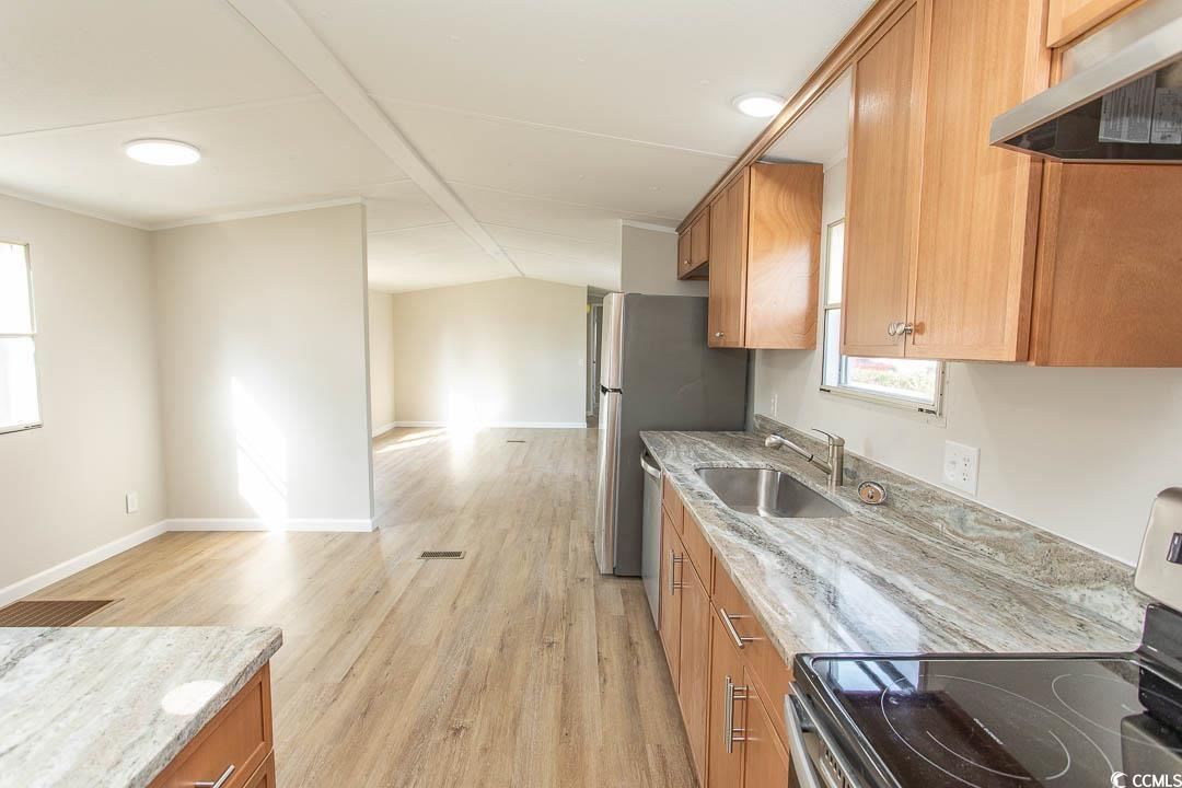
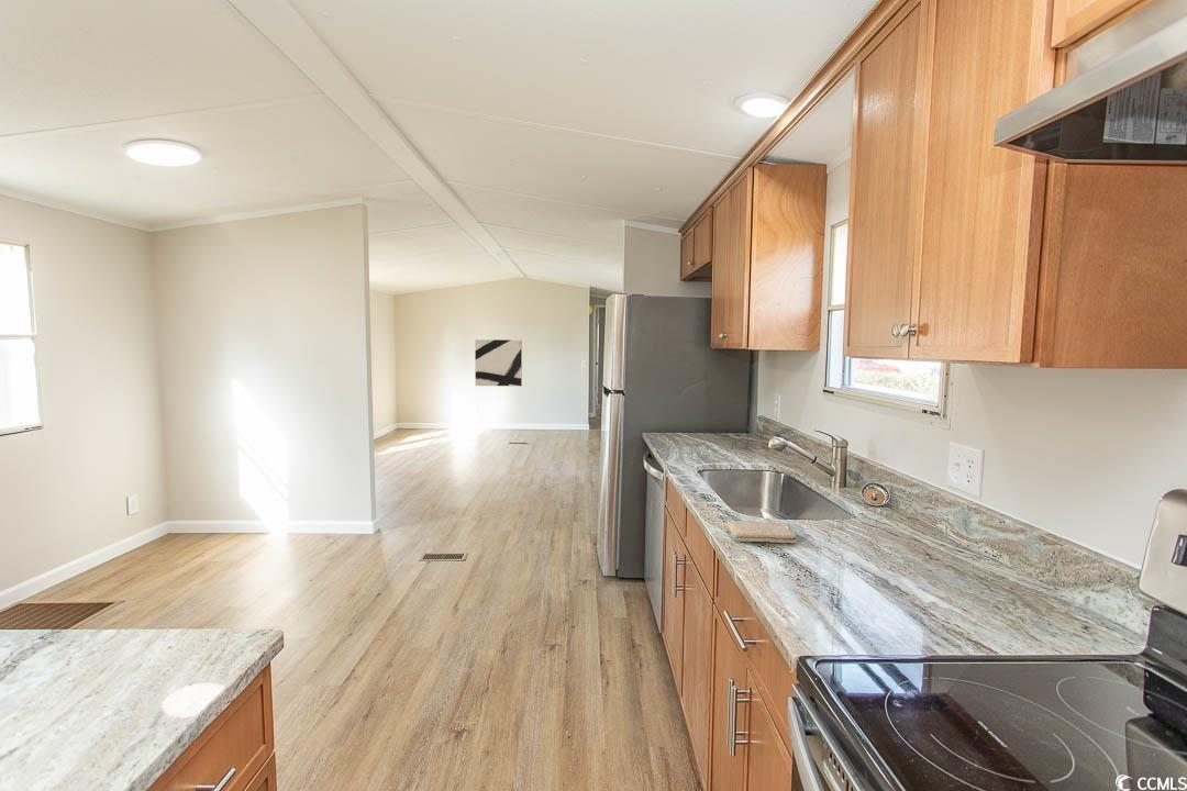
+ washcloth [725,520,799,545]
+ wall art [474,338,523,388]
